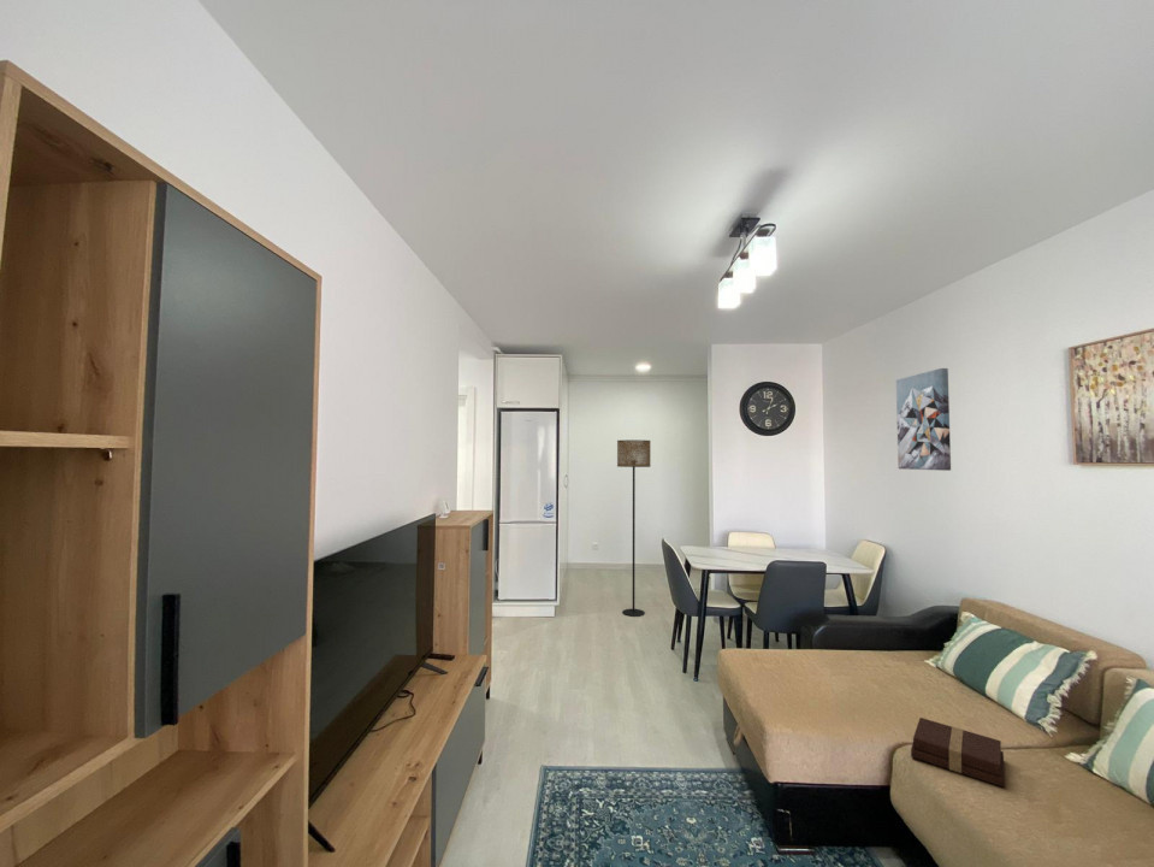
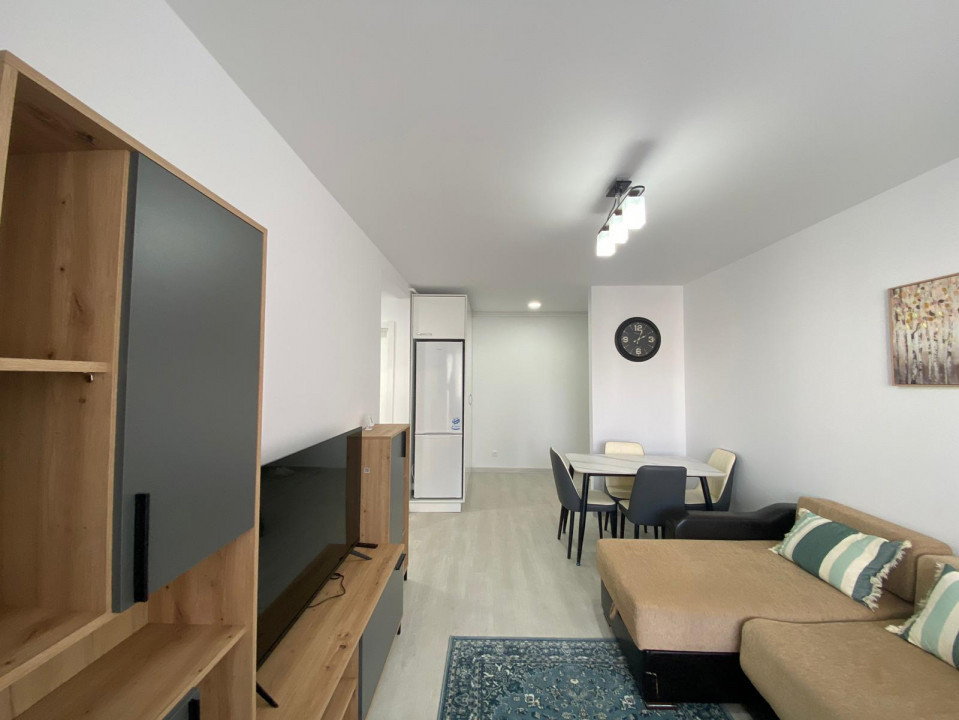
- wall art [895,367,952,472]
- book [910,716,1006,789]
- floor lamp [616,438,652,618]
